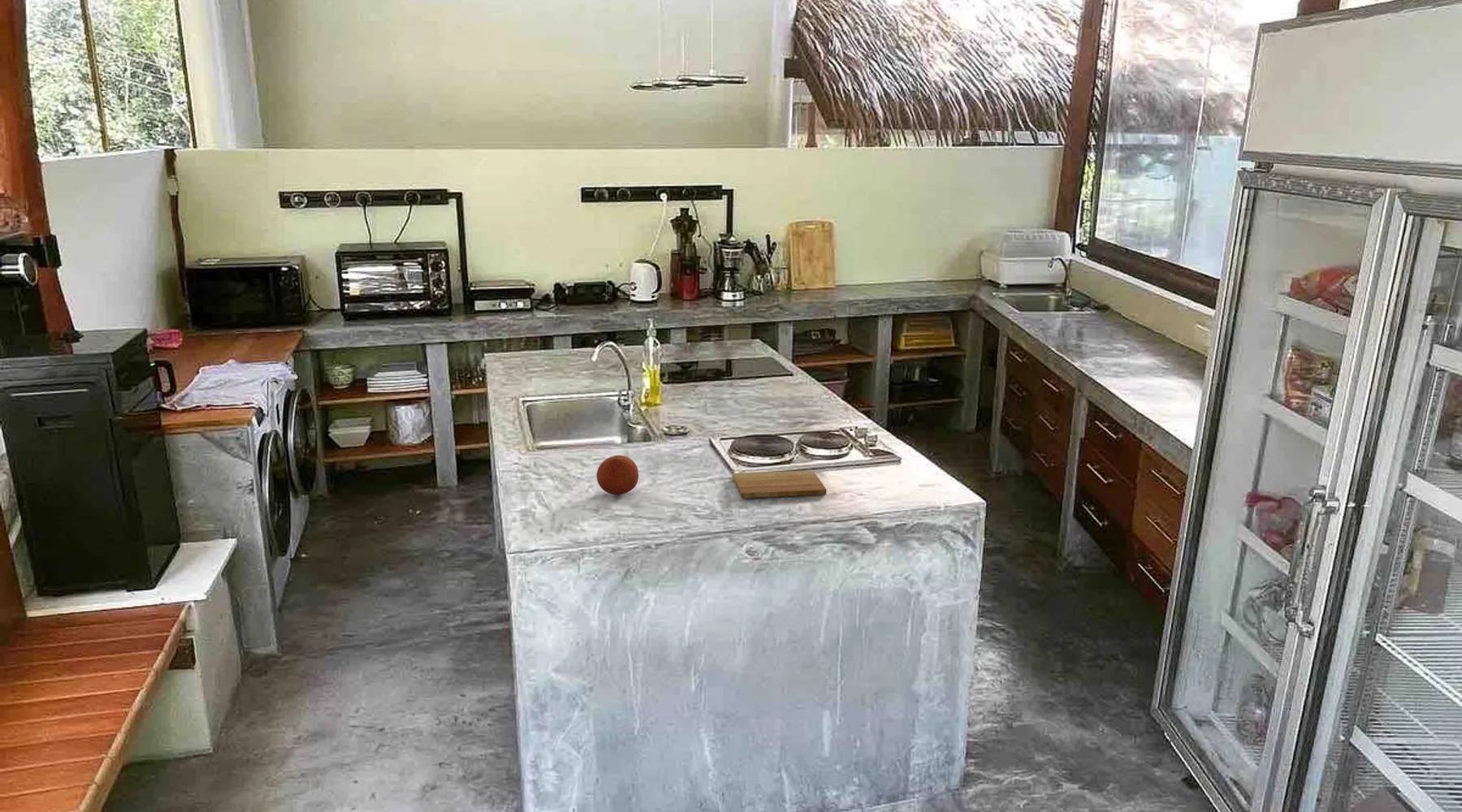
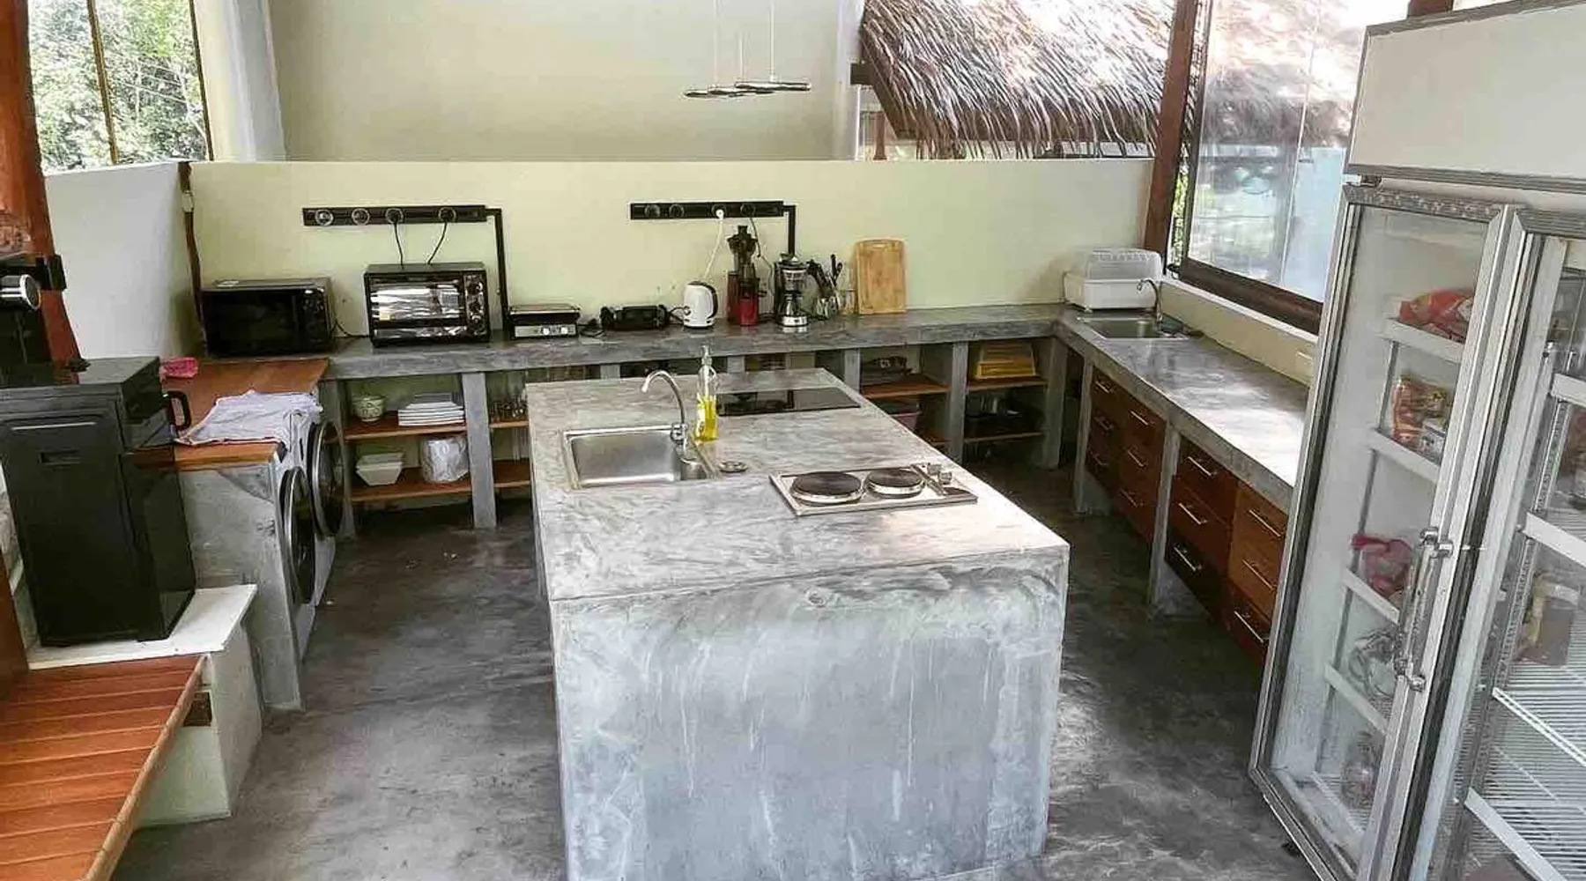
- cutting board [732,469,827,499]
- fruit [595,455,639,495]
